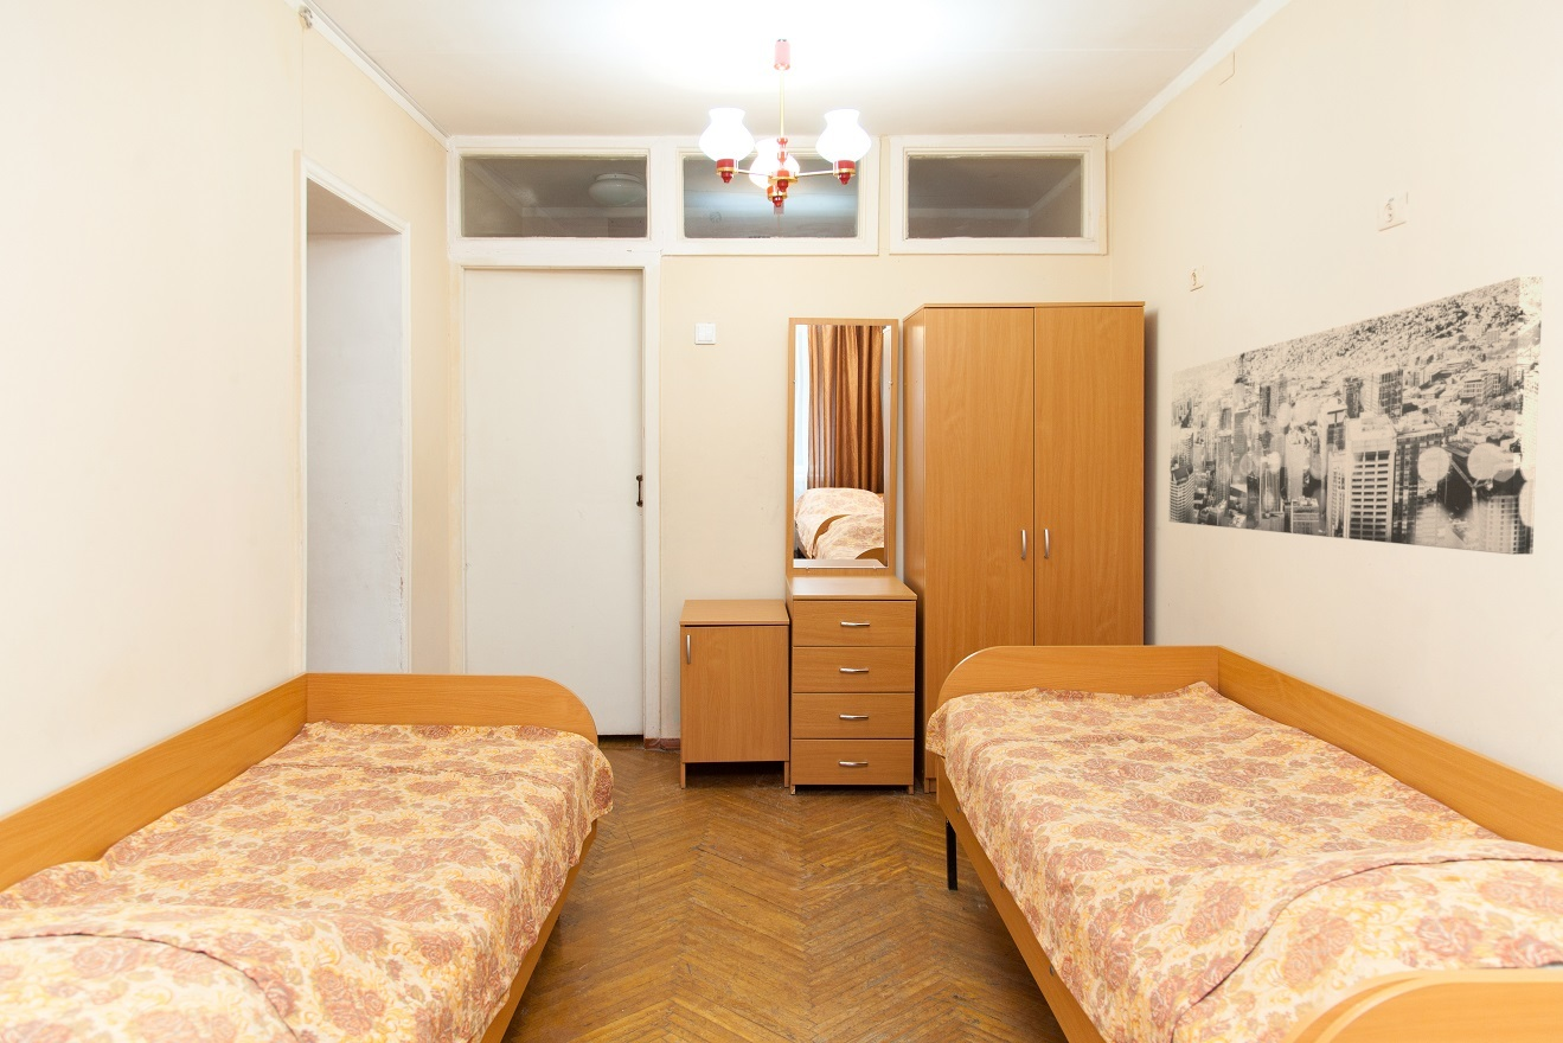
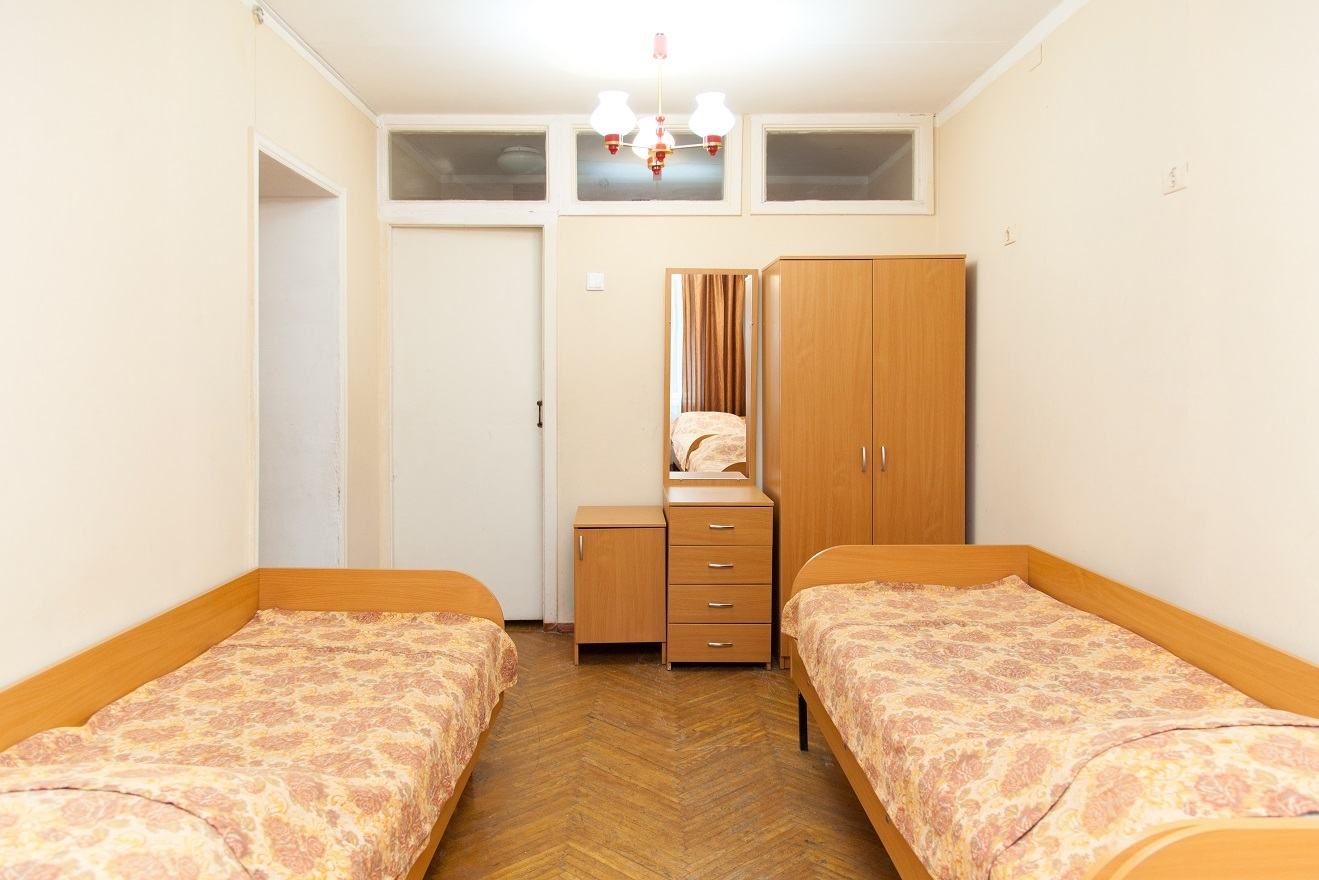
- wall art [1168,275,1544,556]
